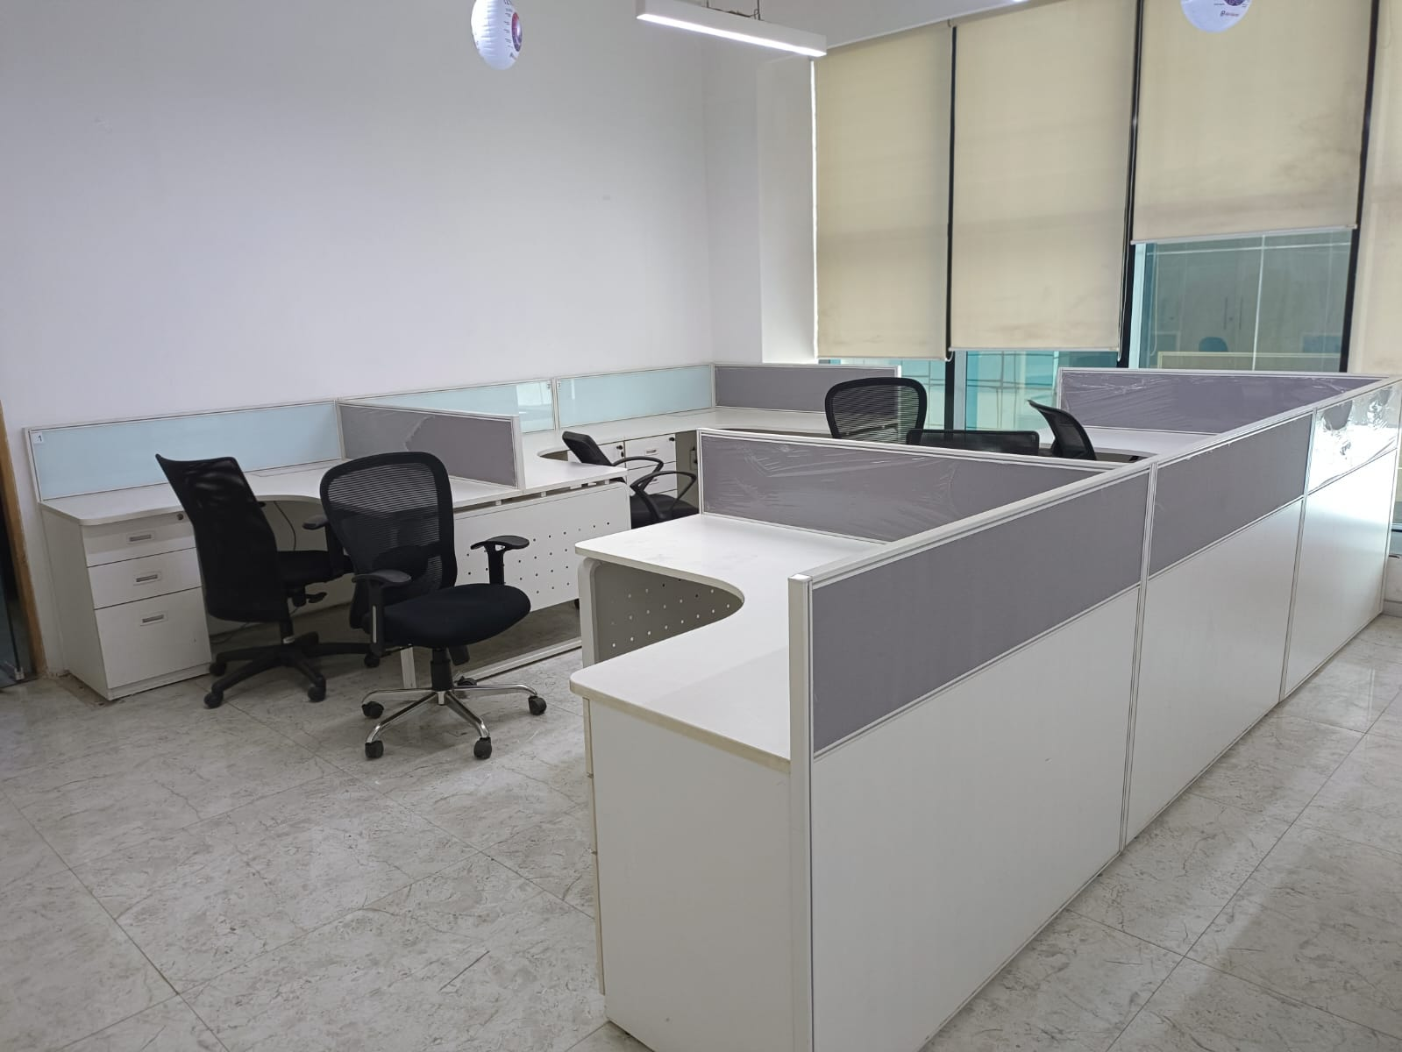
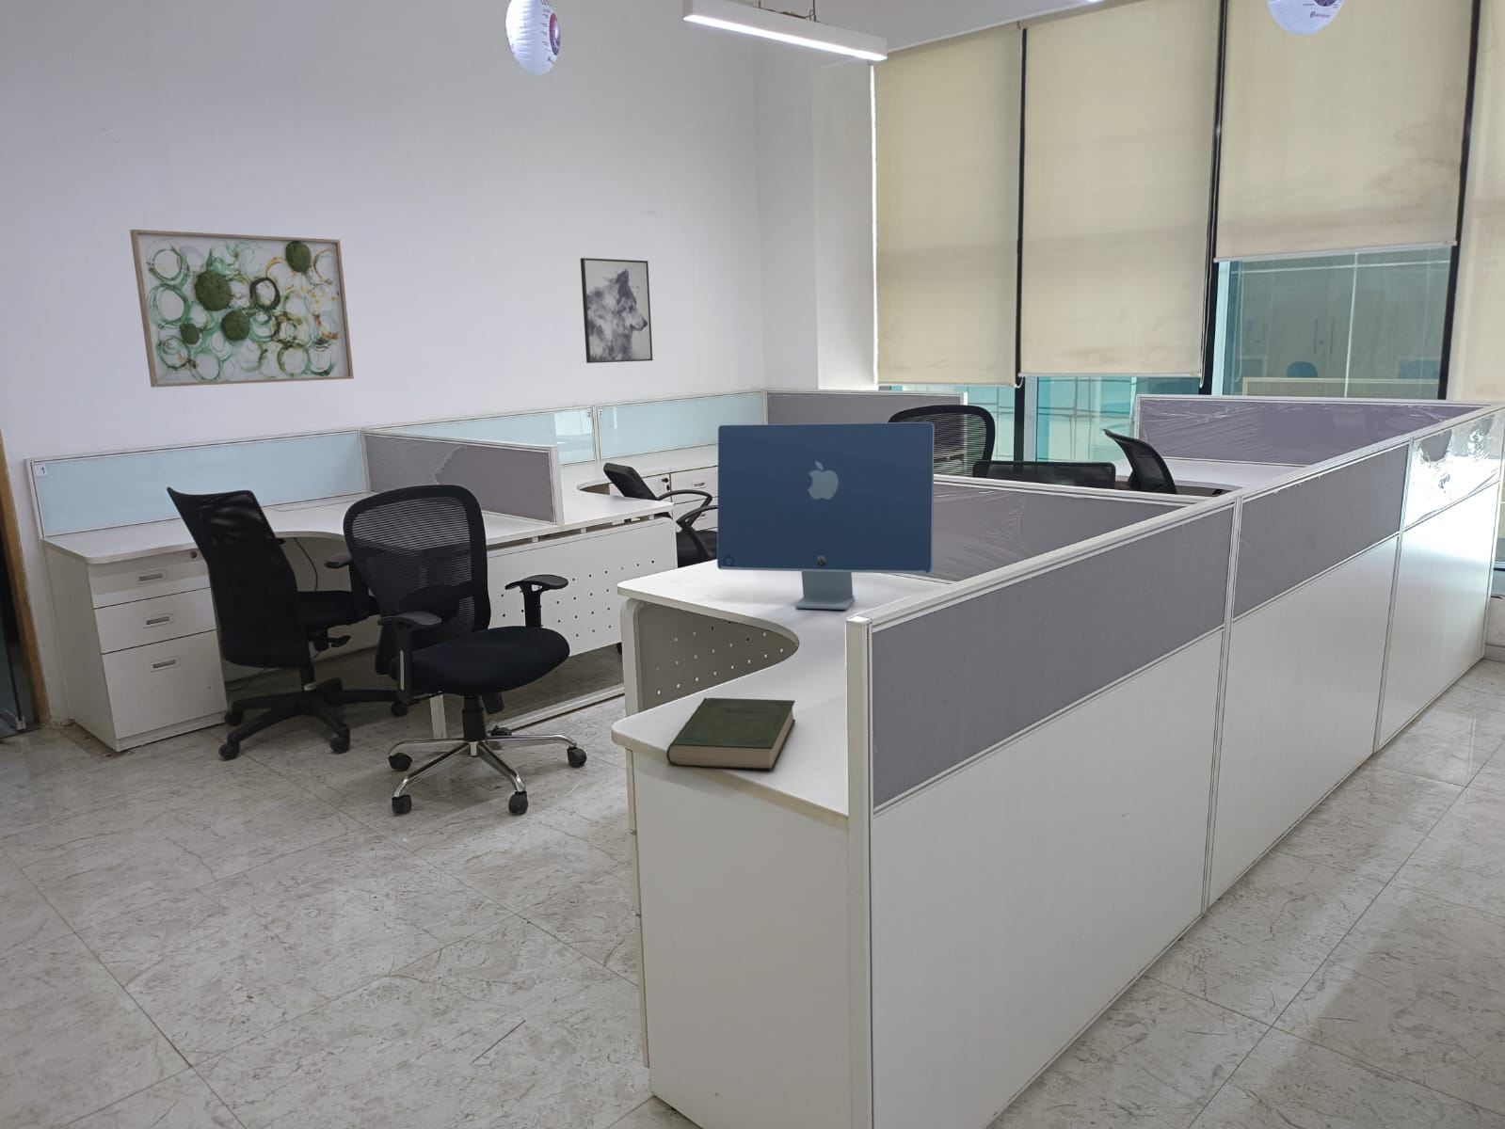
+ book [665,697,796,771]
+ computer monitor [716,421,936,611]
+ wall art [129,229,355,389]
+ wall art [580,257,653,364]
